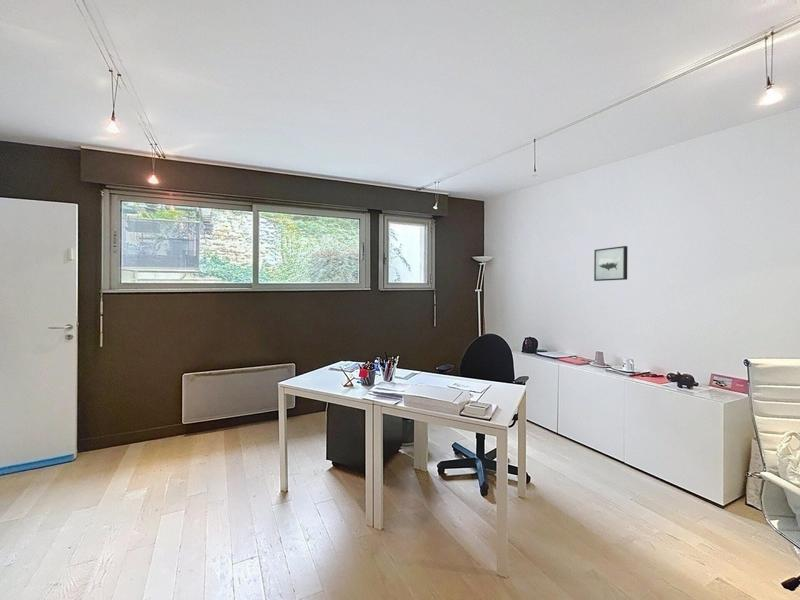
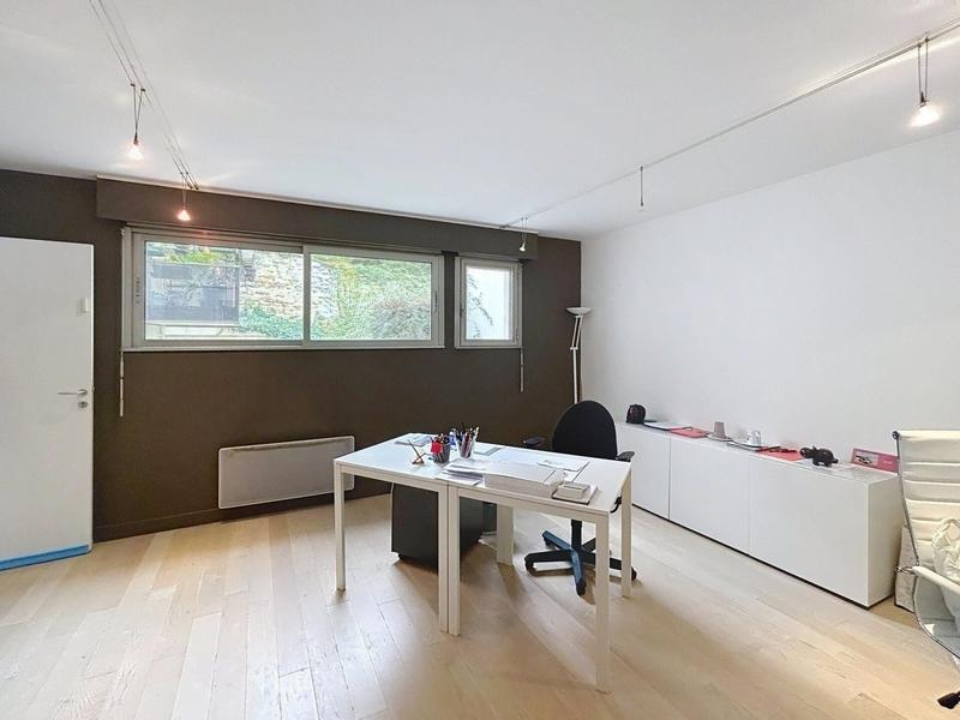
- wall art [593,245,628,282]
